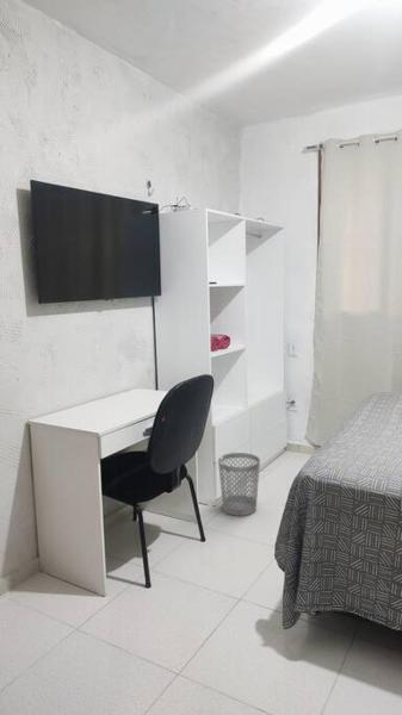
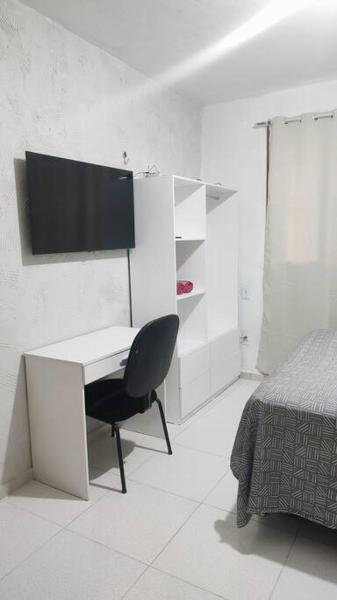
- wastebasket [217,452,261,517]
